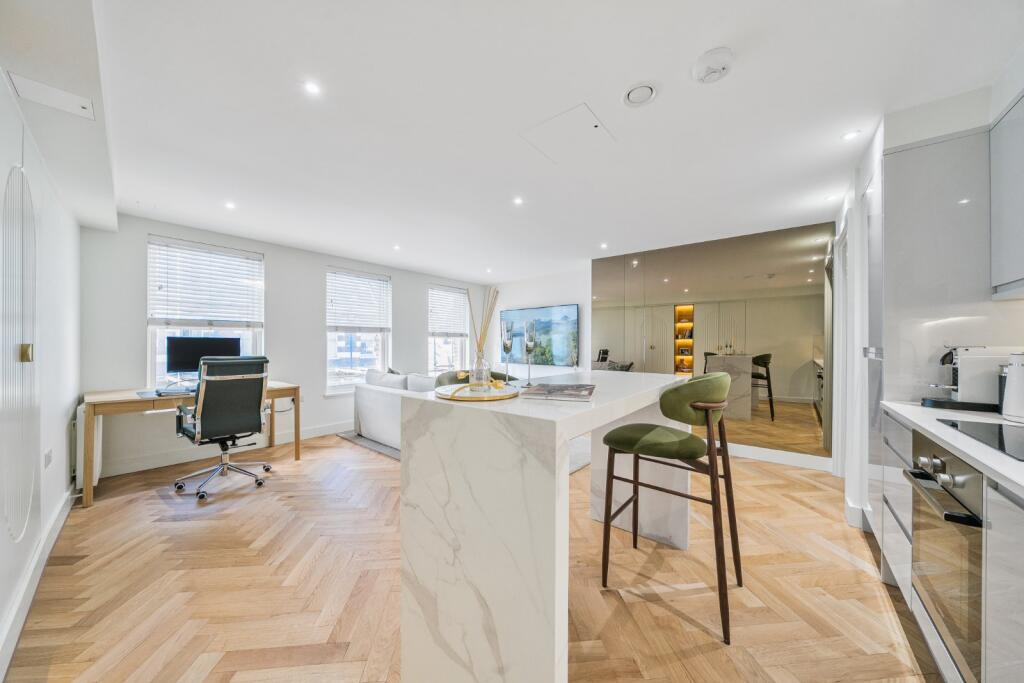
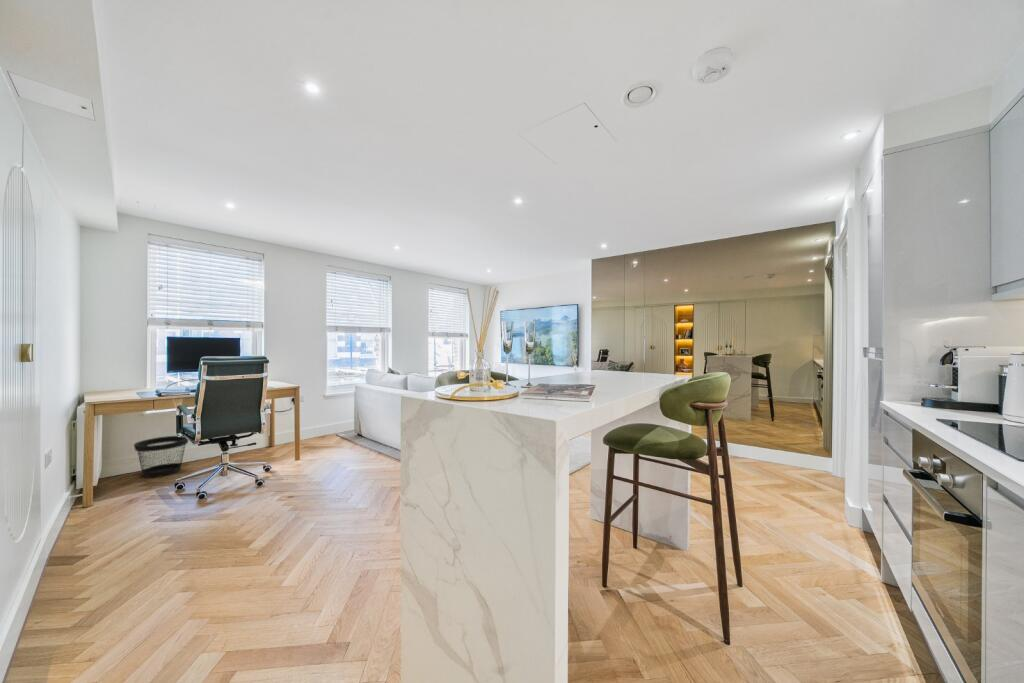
+ wastebasket [133,435,189,478]
